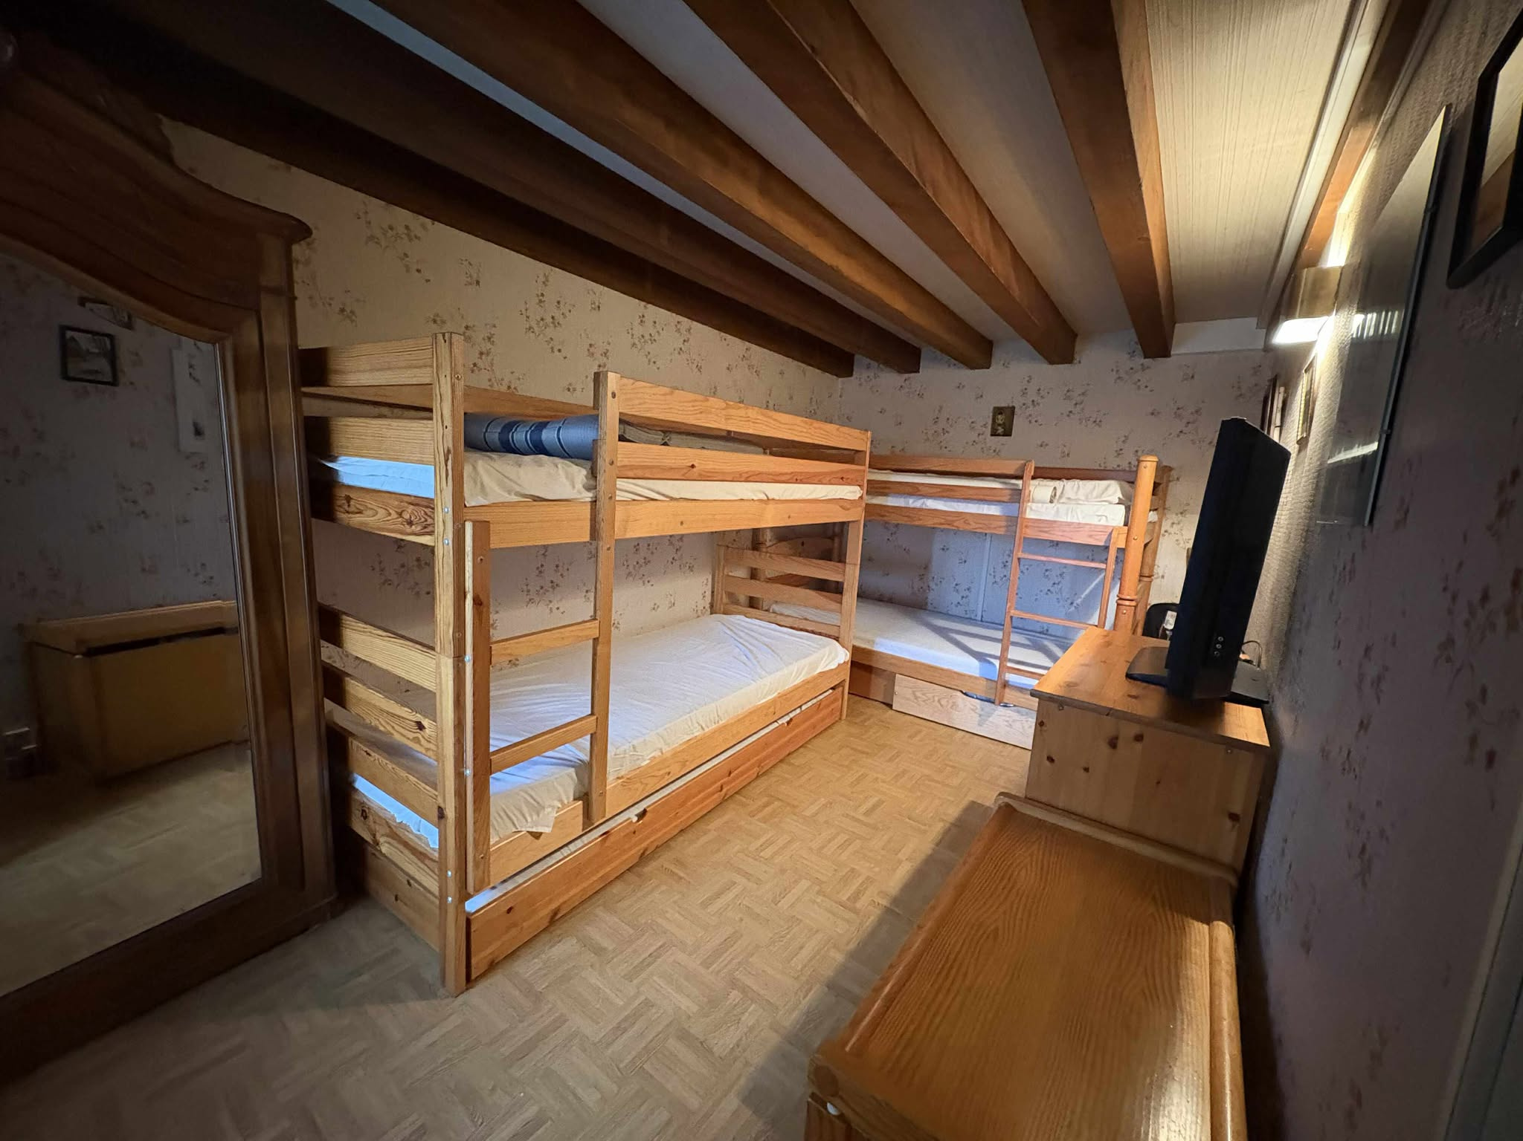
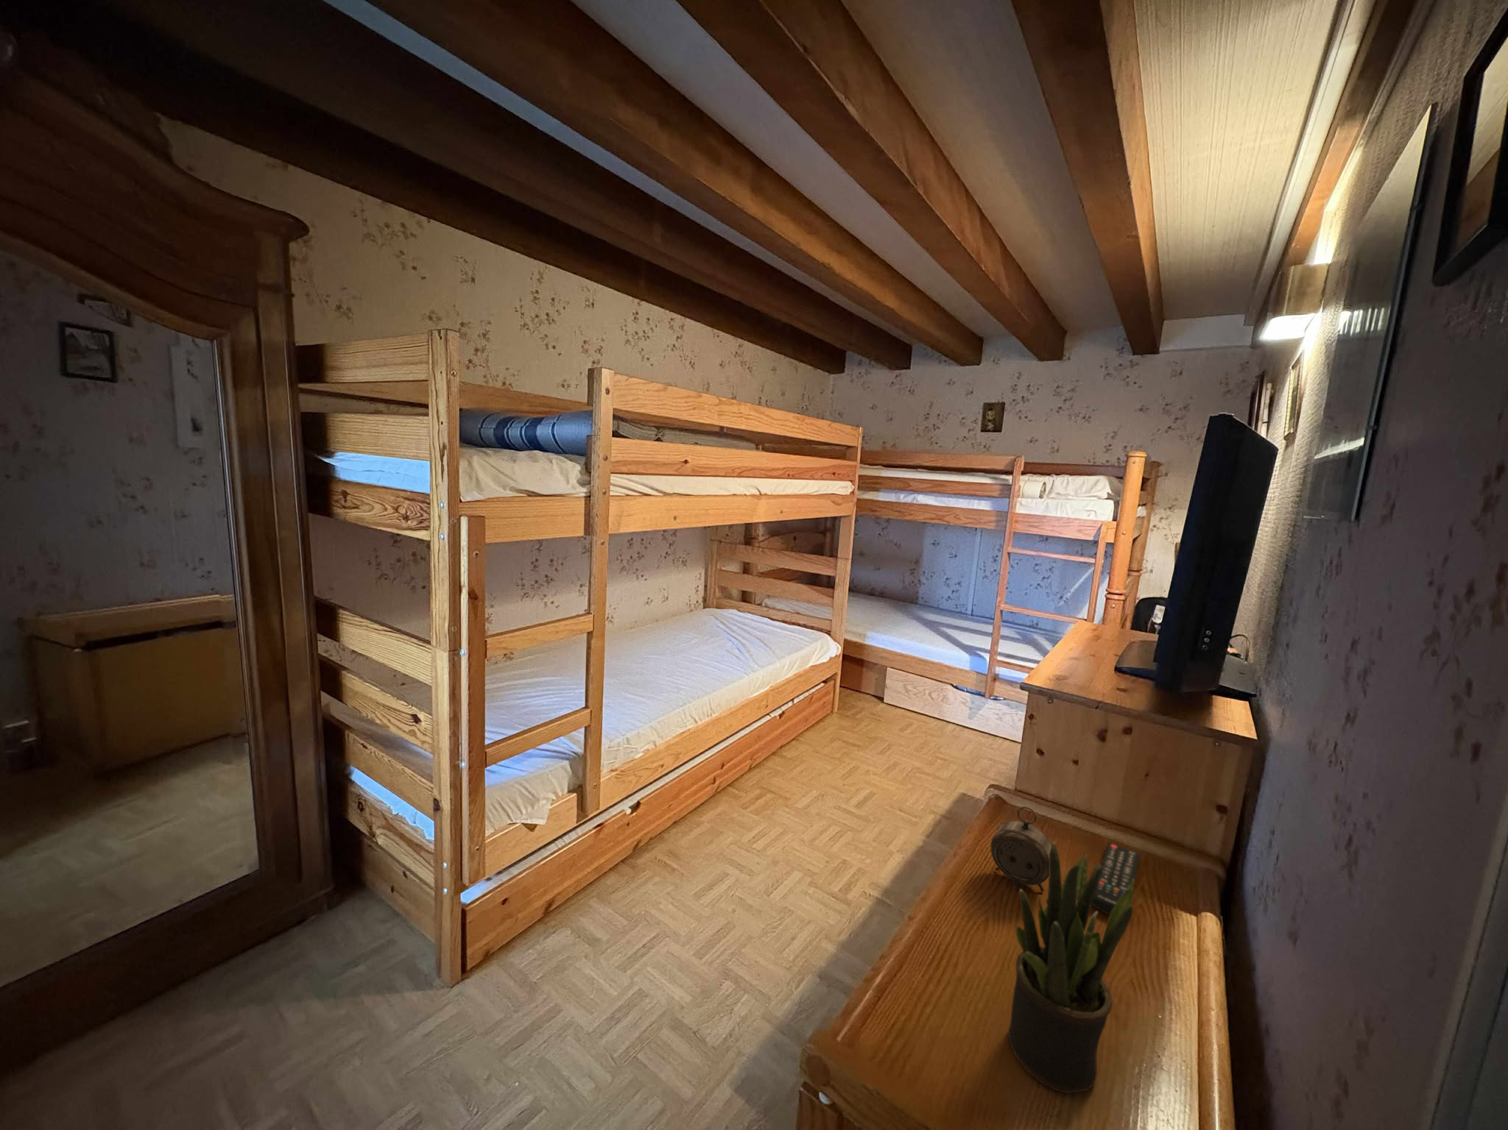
+ remote control [1092,842,1141,916]
+ alarm clock [989,806,1052,893]
+ potted plant [1007,840,1135,1094]
